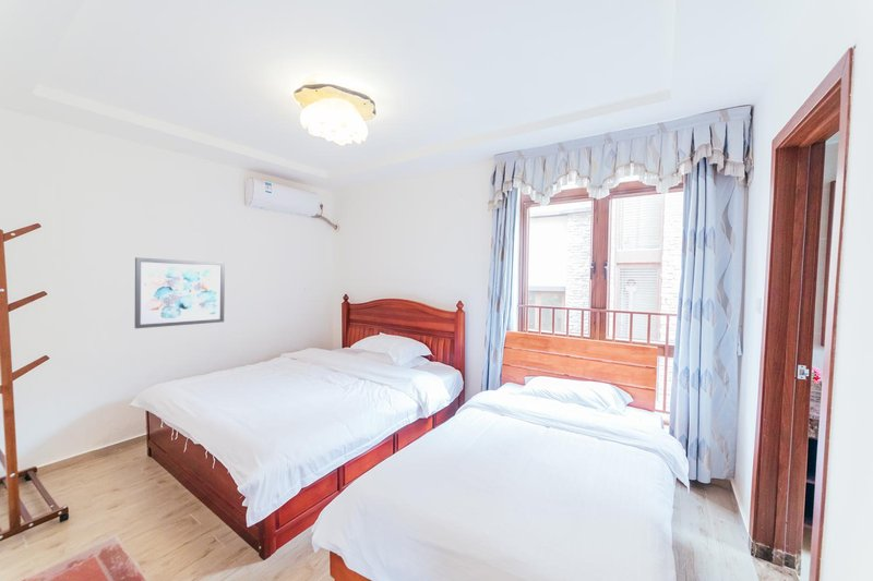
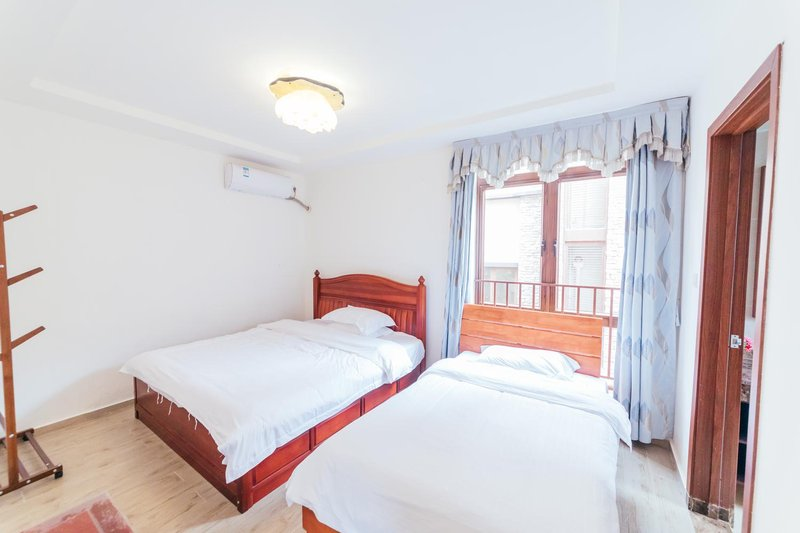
- wall art [134,256,226,329]
